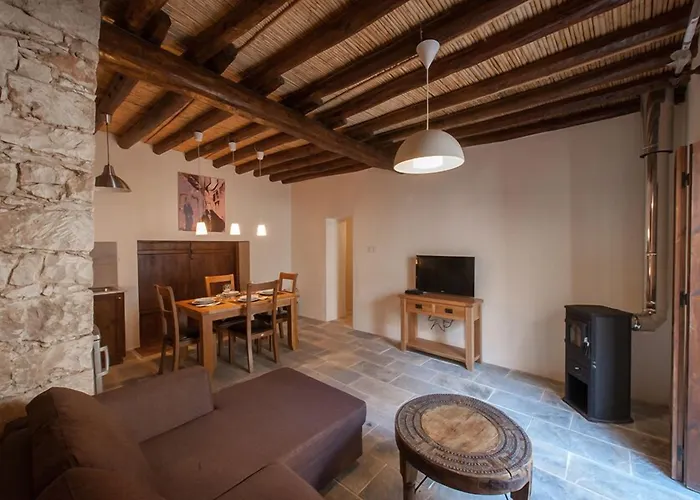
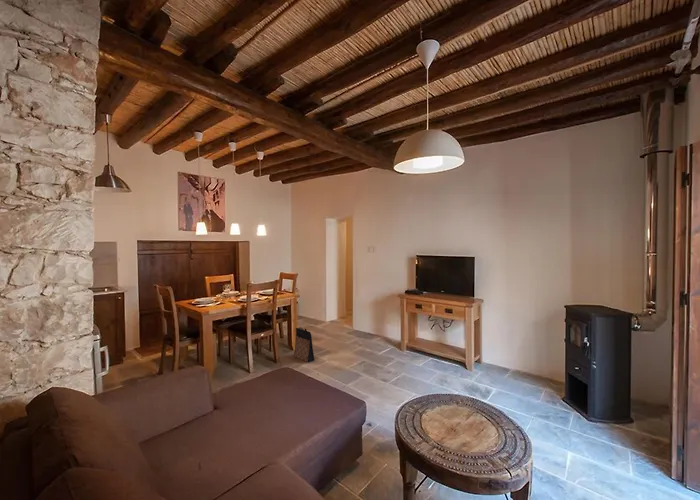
+ bag [293,326,315,363]
